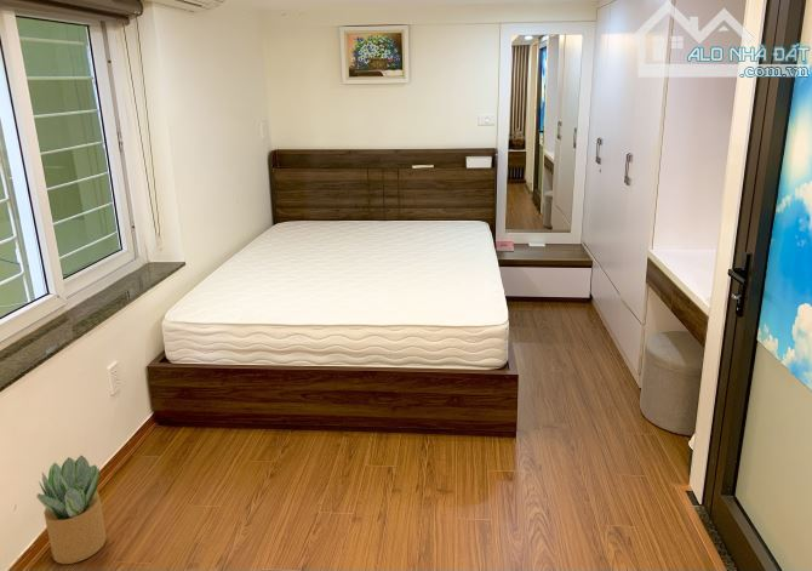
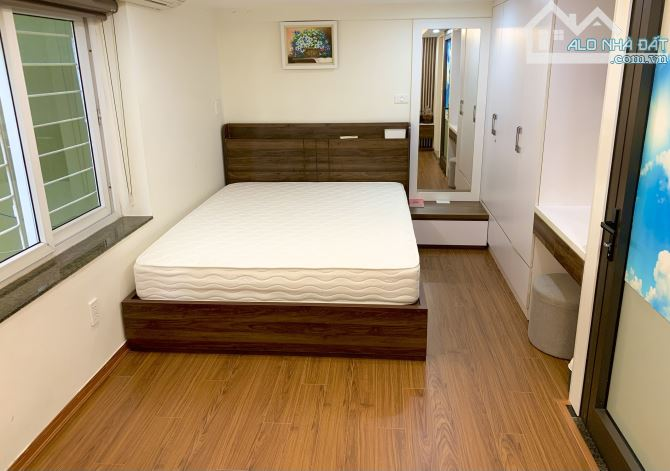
- potted plant [35,455,108,565]
